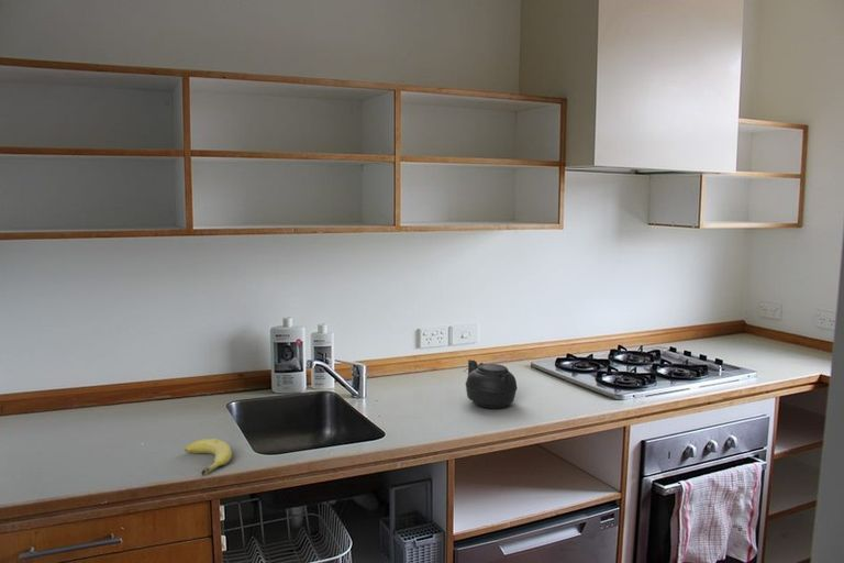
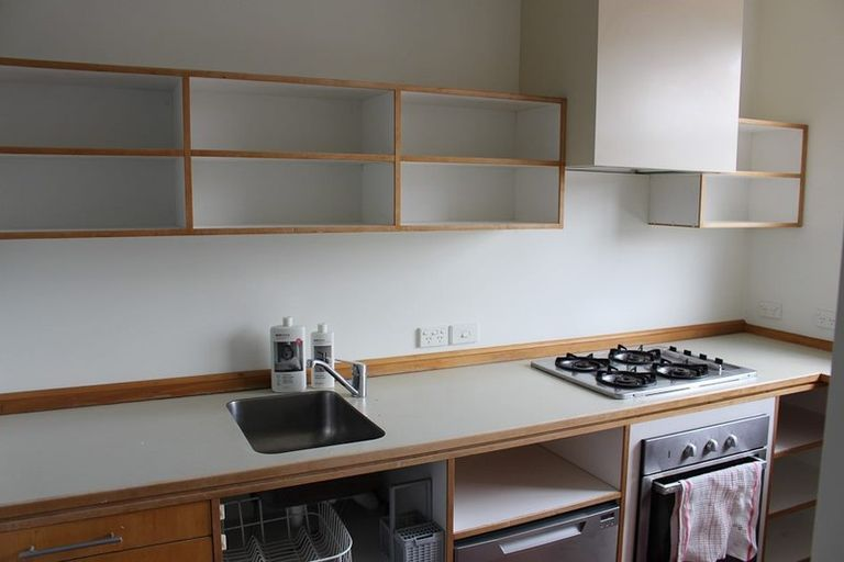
- fruit [184,438,233,476]
- teapot [463,358,519,410]
